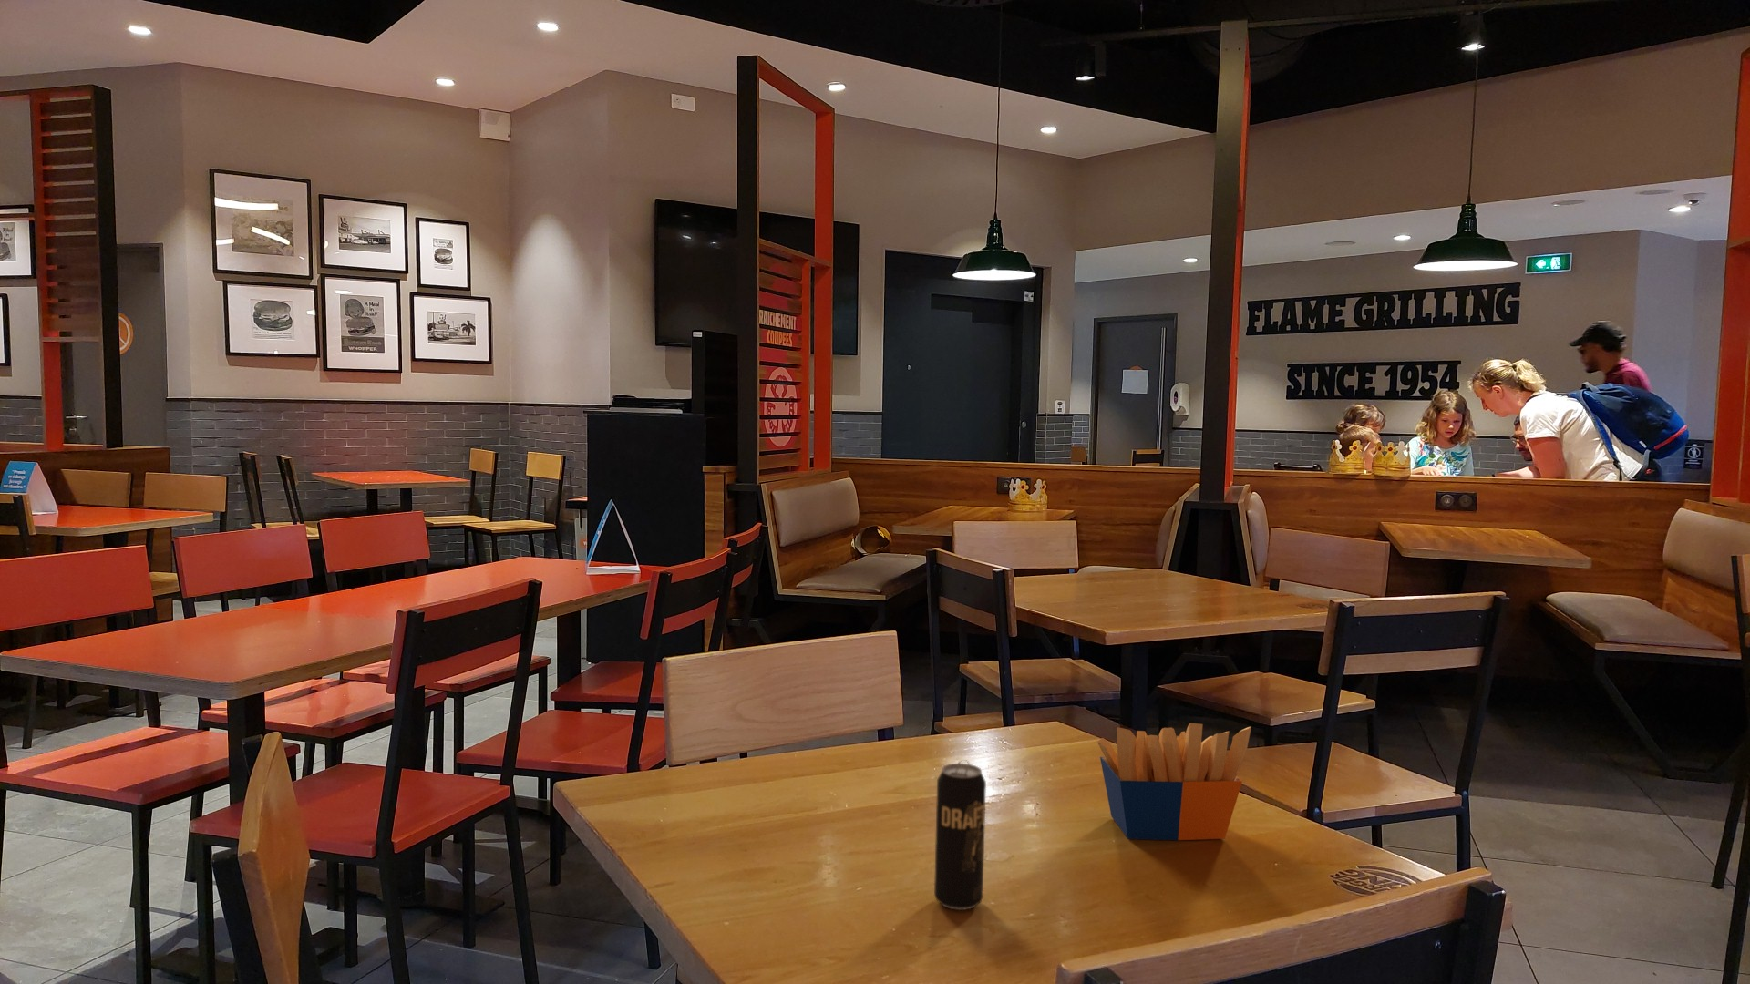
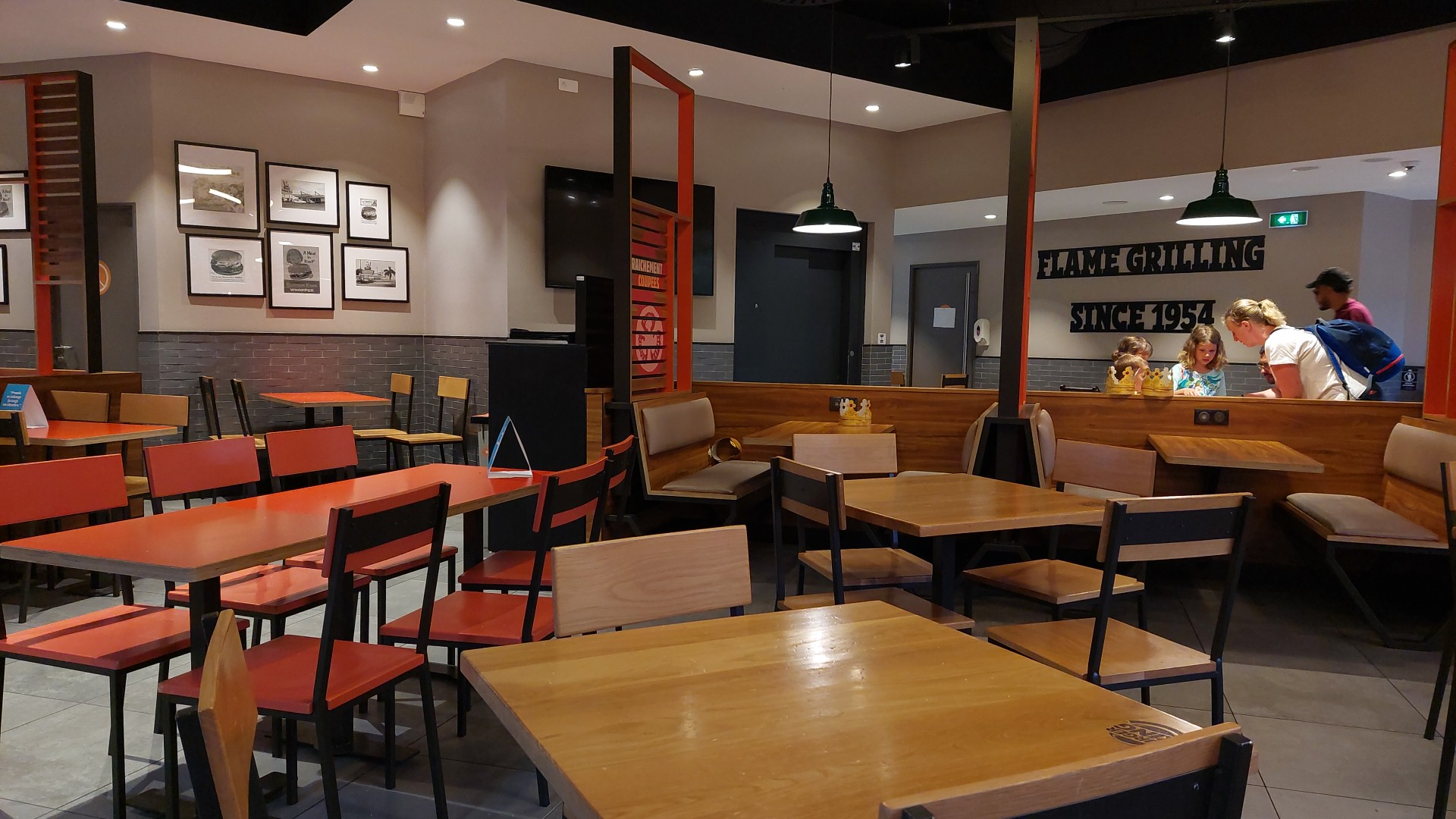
- beverage can [934,759,987,911]
- french fries [1096,722,1252,841]
